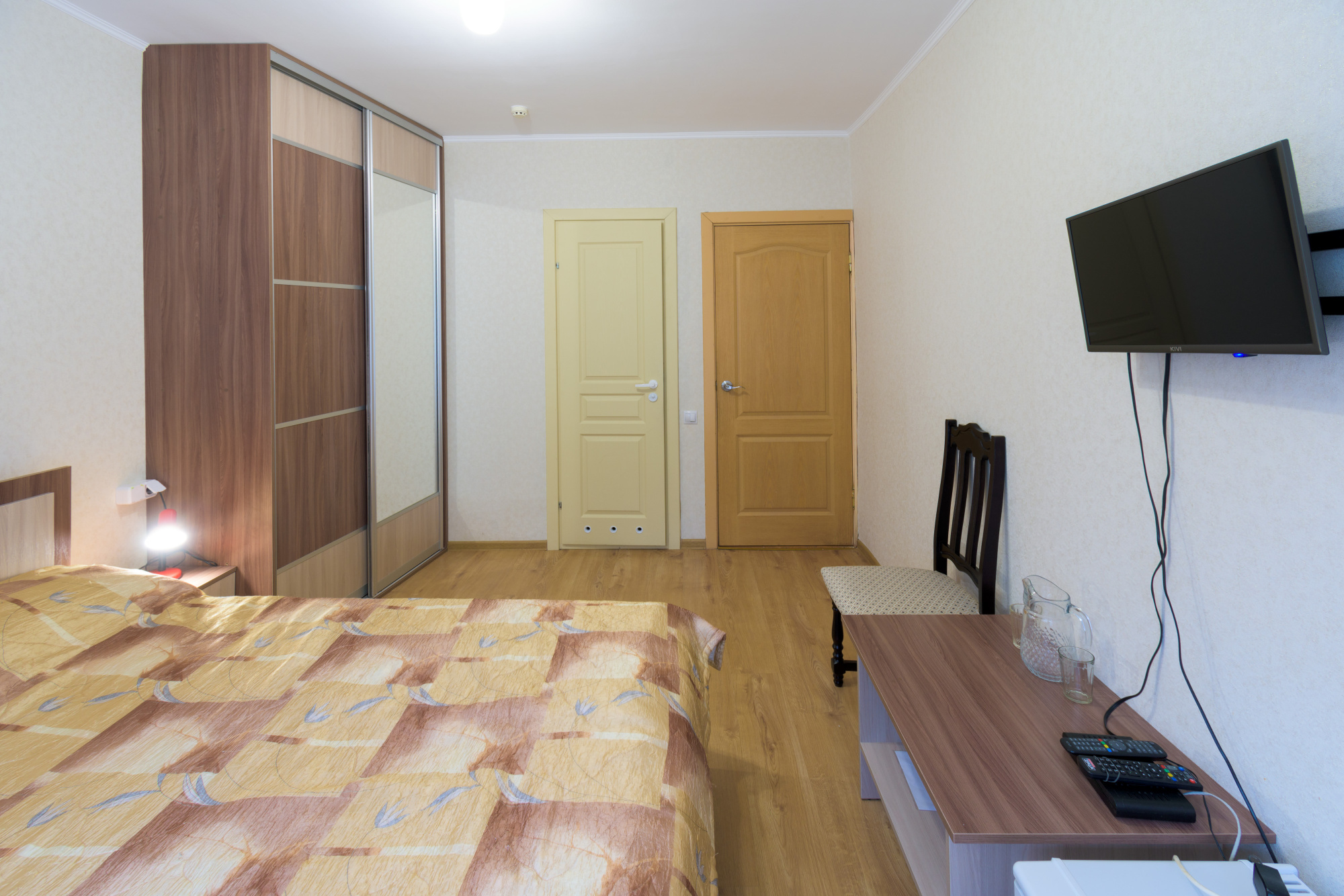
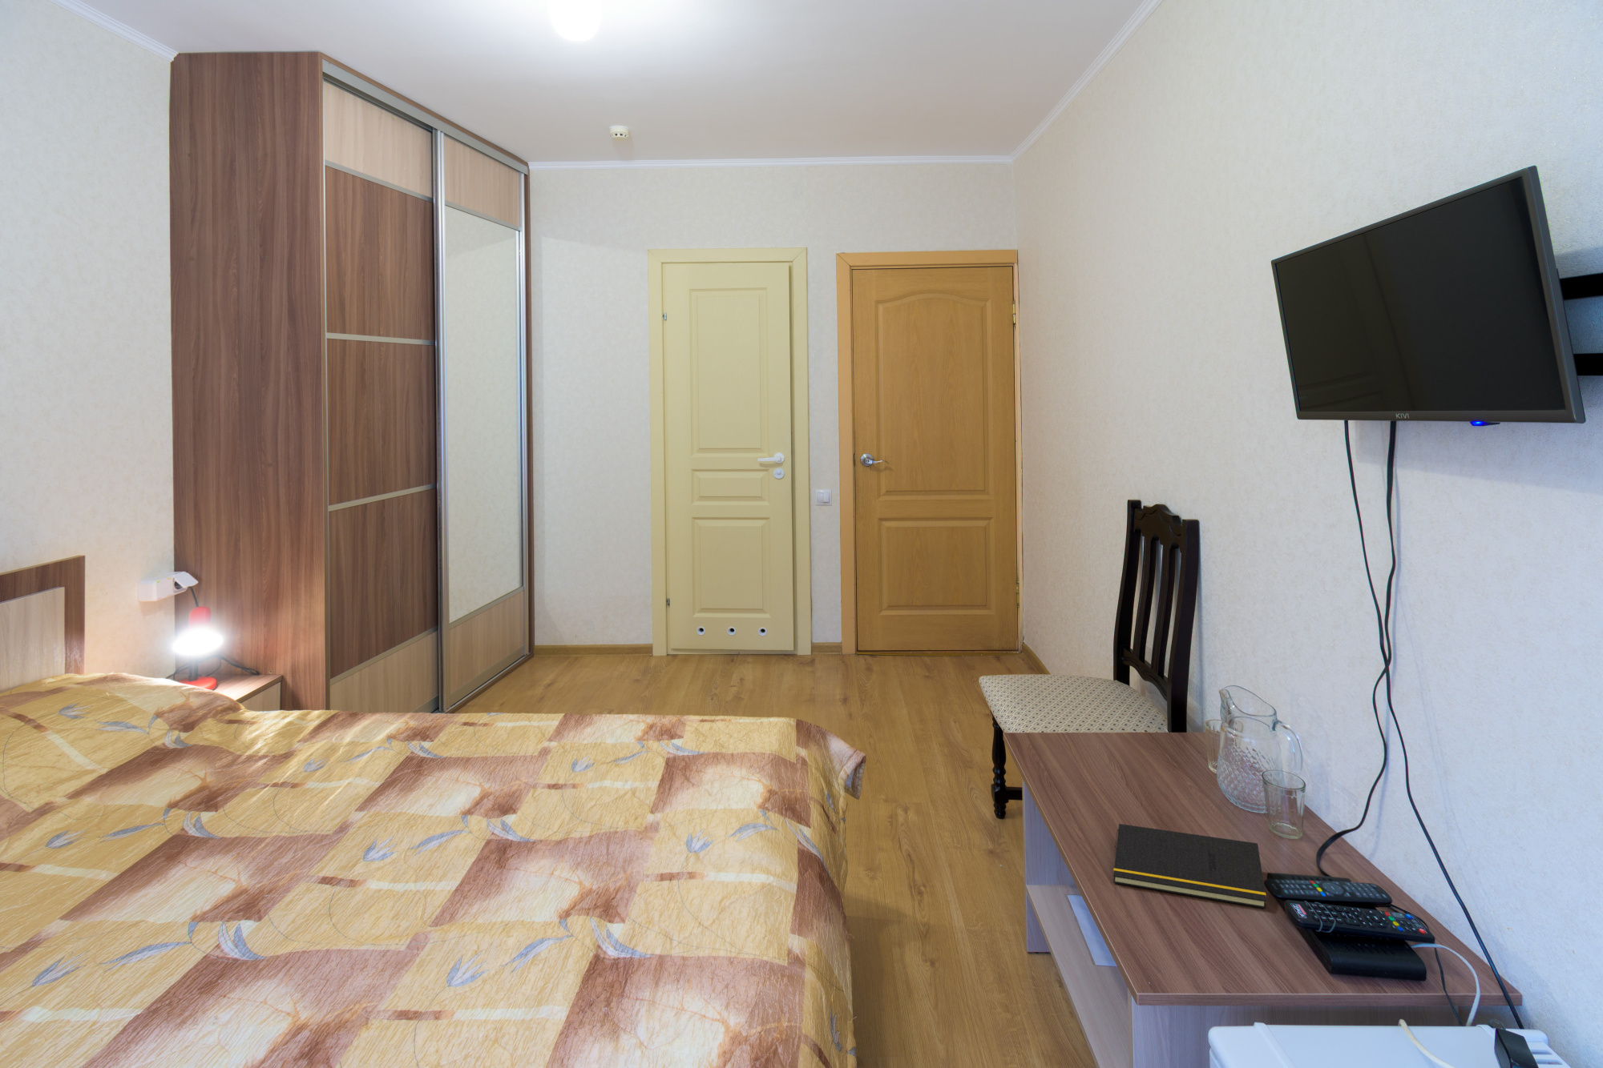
+ notepad [1113,822,1267,909]
